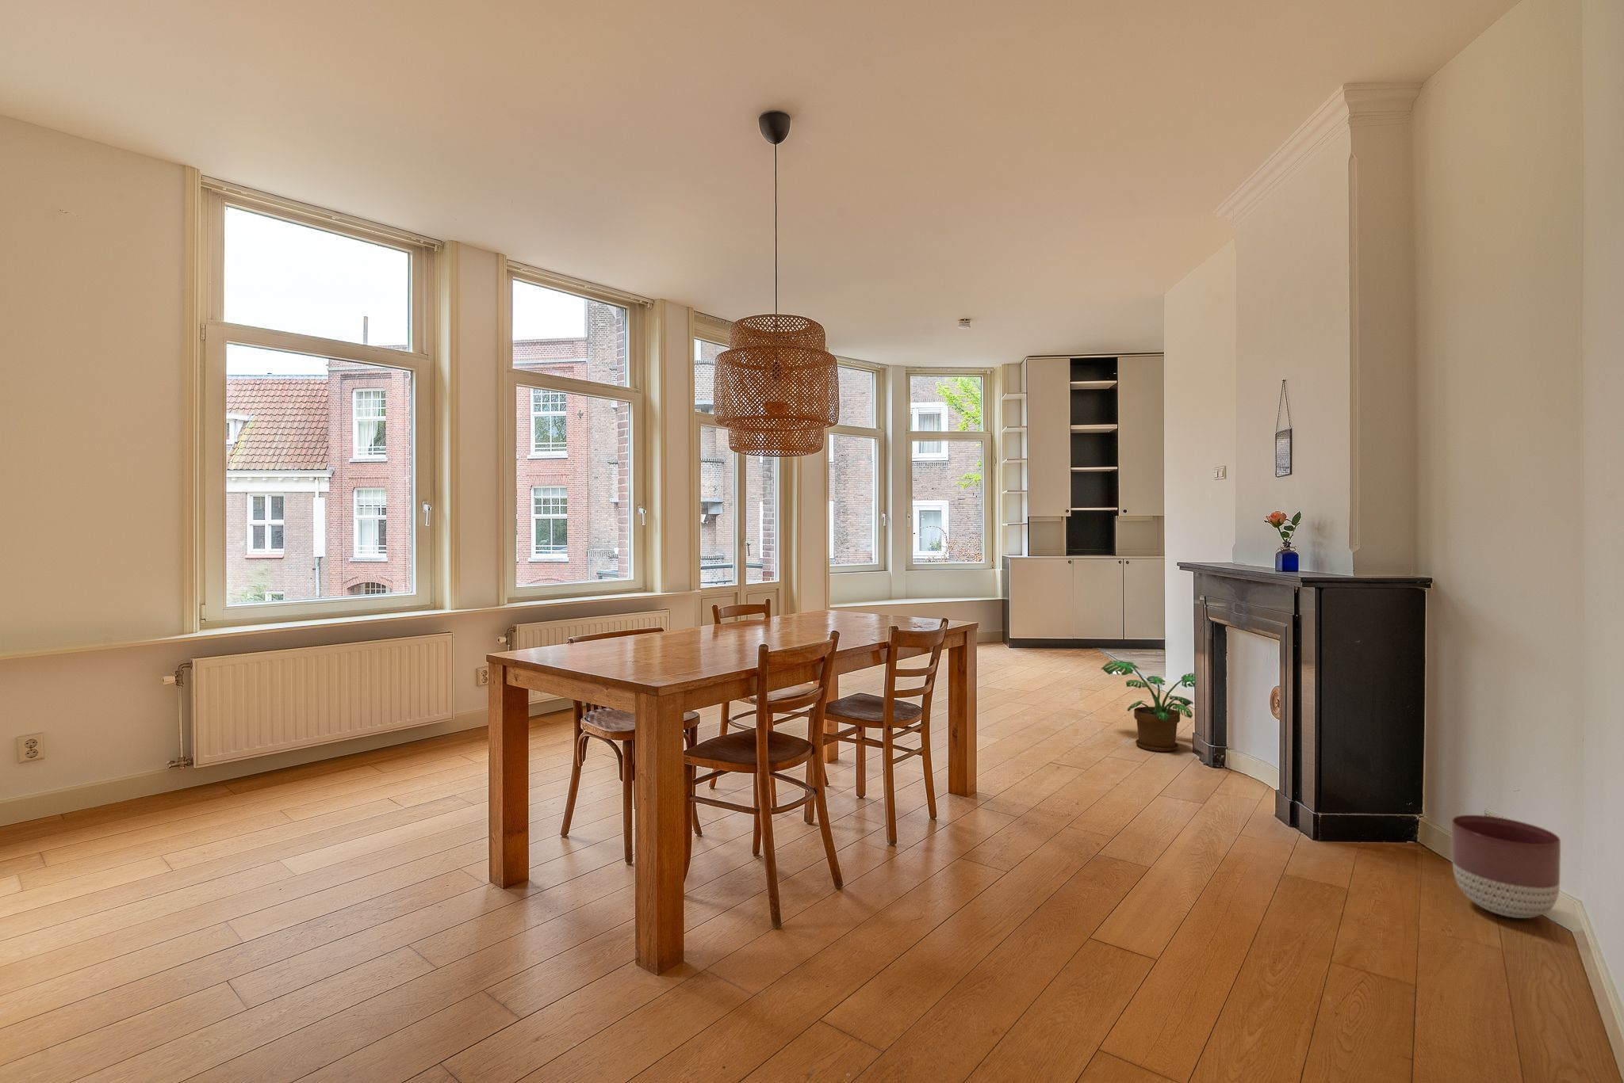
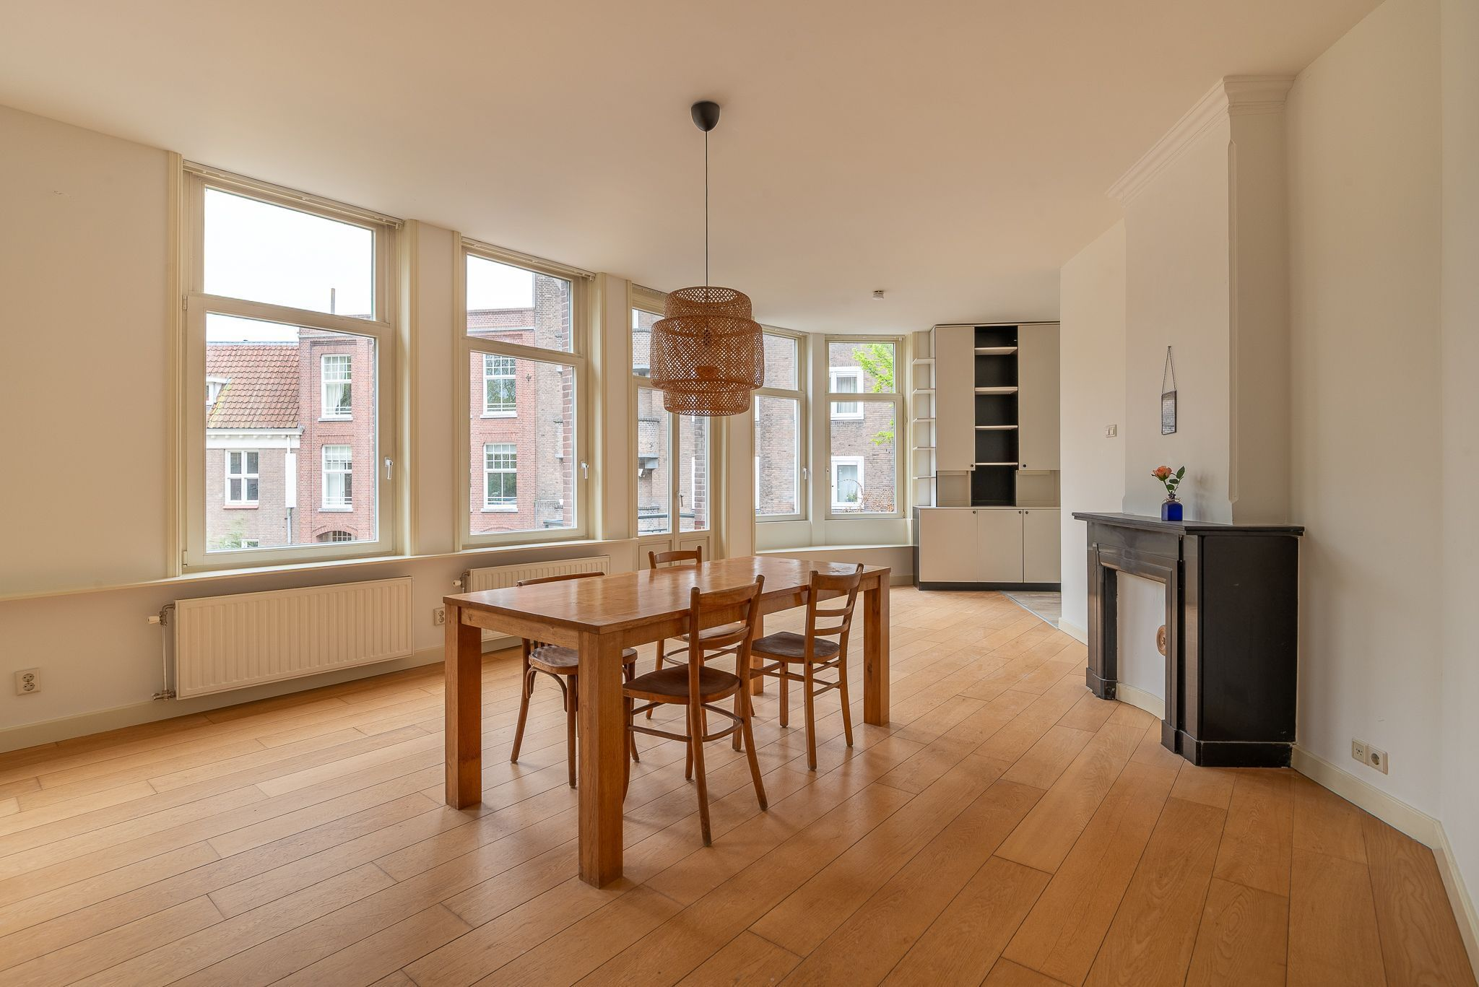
- planter [1451,815,1561,919]
- potted plant [1100,660,1196,752]
